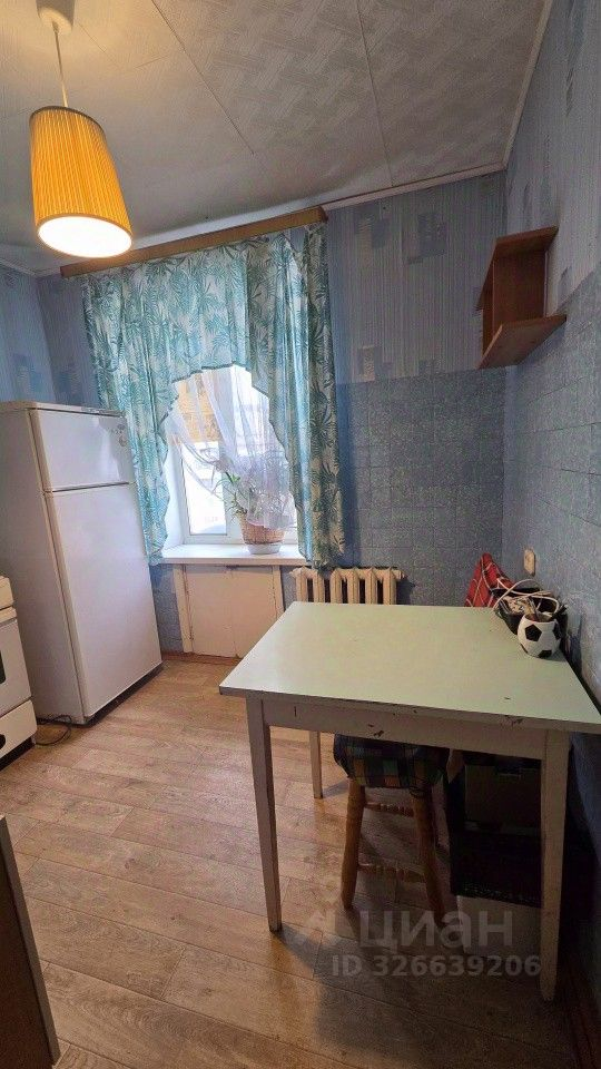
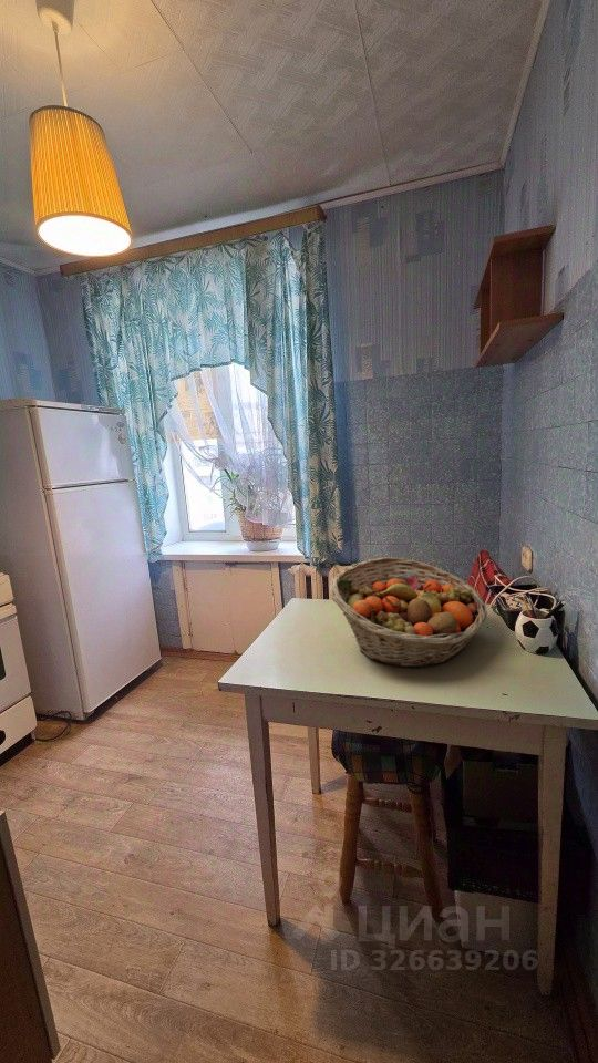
+ fruit basket [329,556,488,669]
